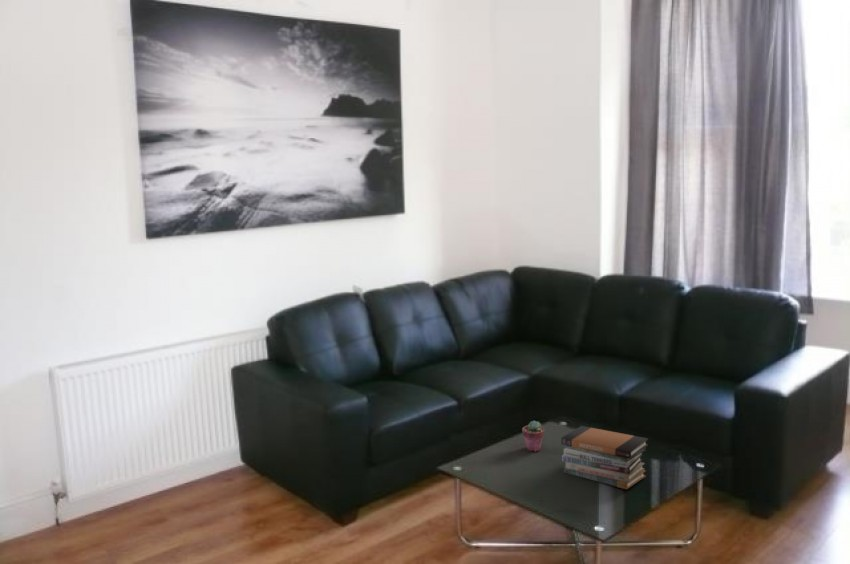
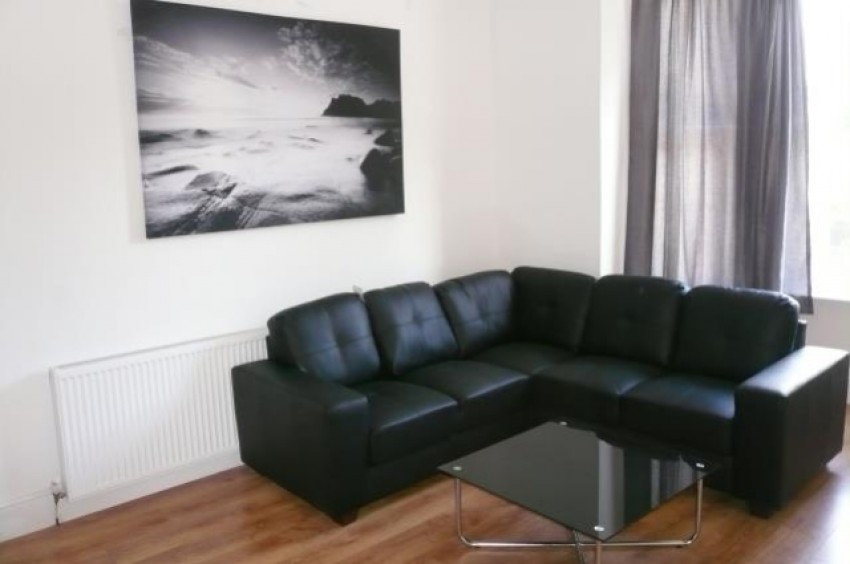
- potted succulent [521,420,545,452]
- book stack [560,425,649,490]
